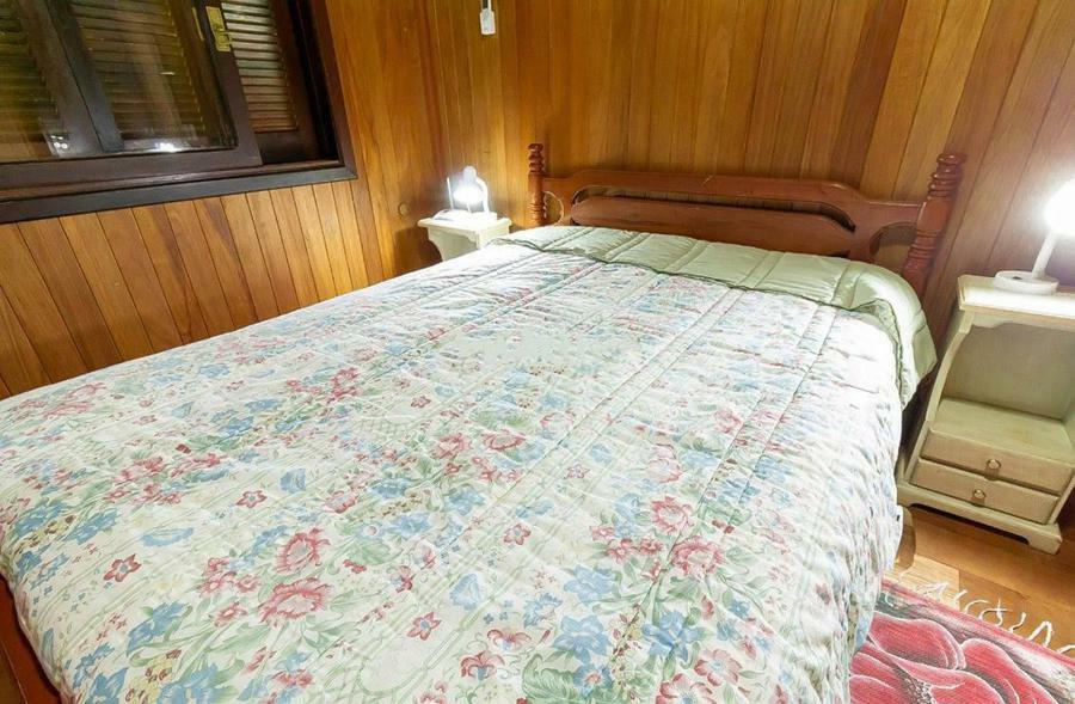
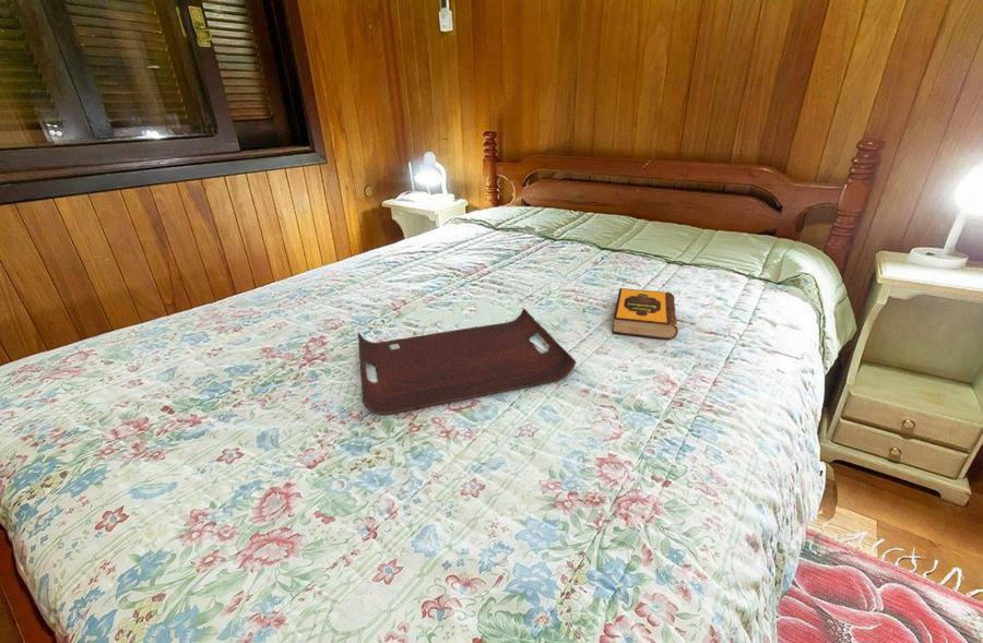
+ hardback book [612,287,679,341]
+ serving tray [357,307,577,416]
